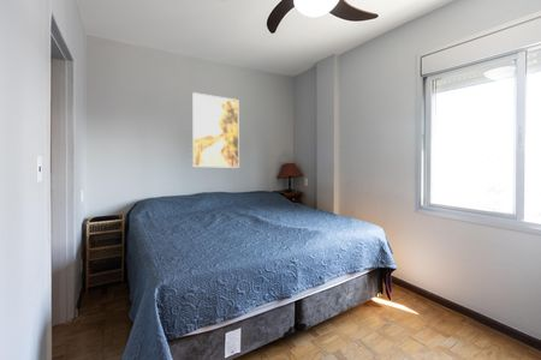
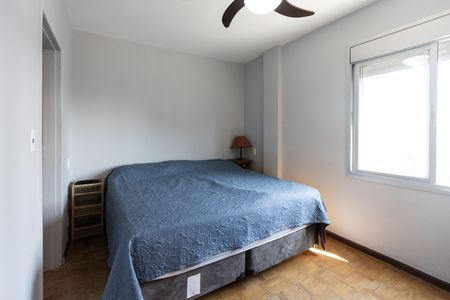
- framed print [191,91,240,169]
